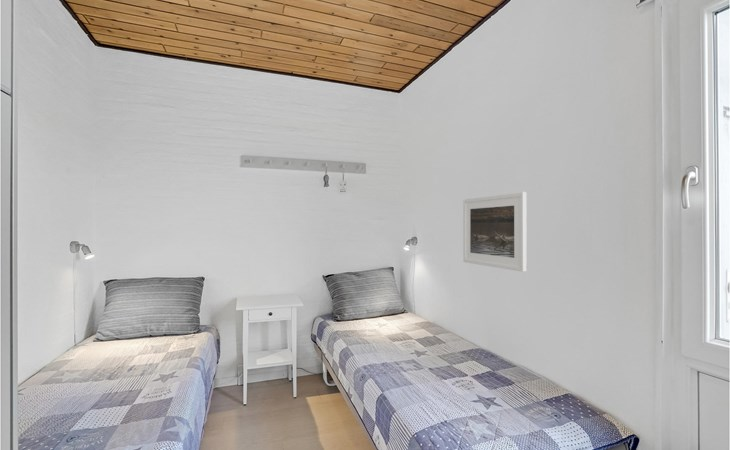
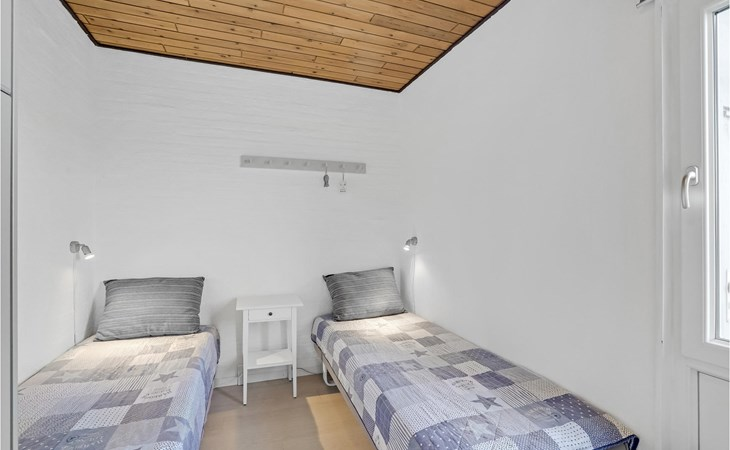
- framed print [462,191,527,273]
